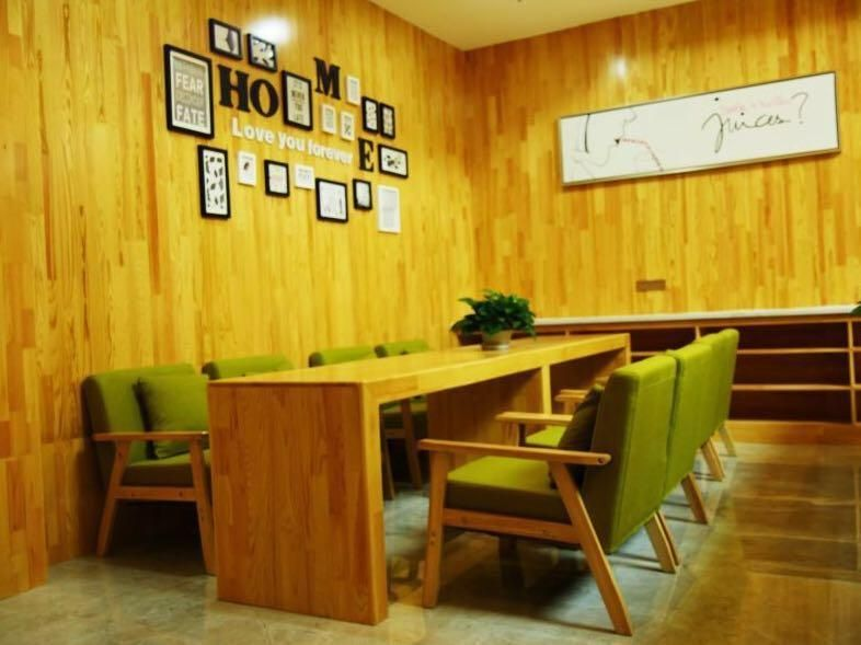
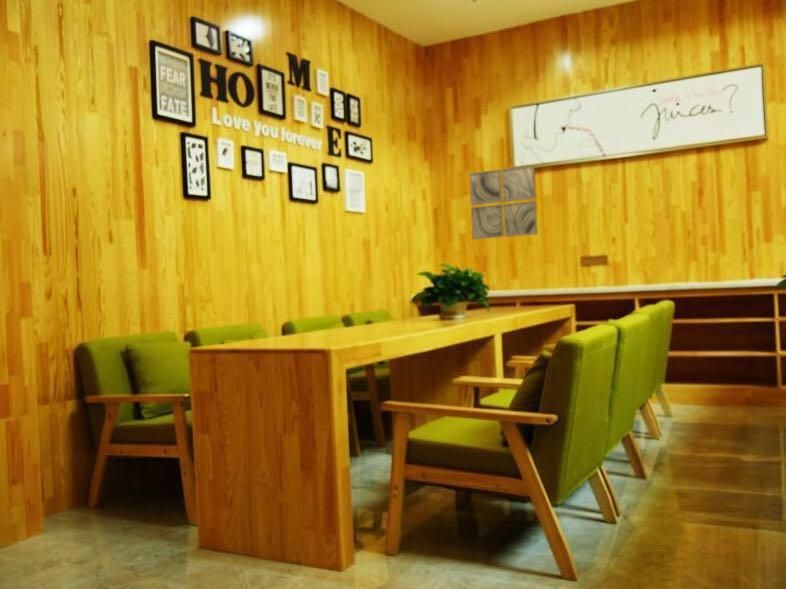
+ wall art [468,164,539,241]
